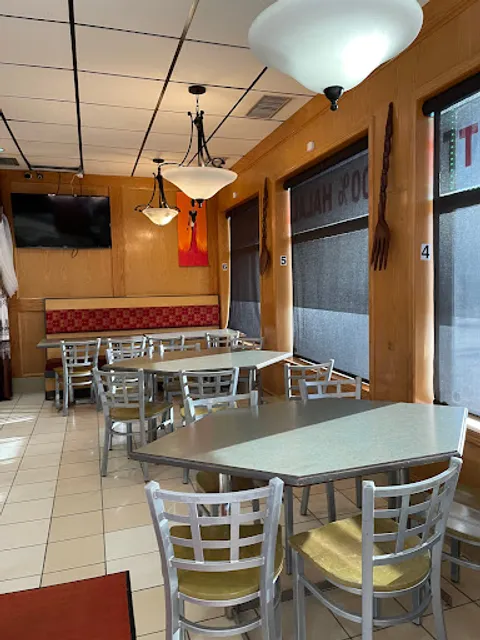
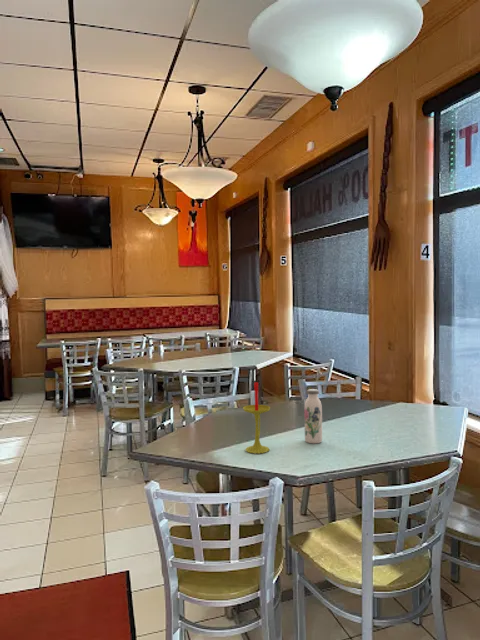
+ candle [242,381,271,455]
+ water bottle [303,388,323,444]
